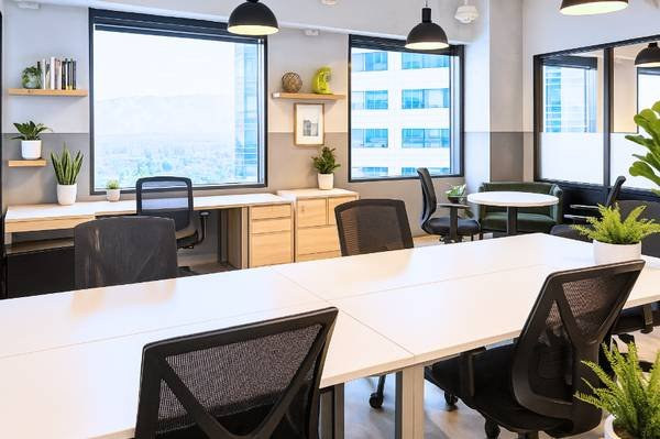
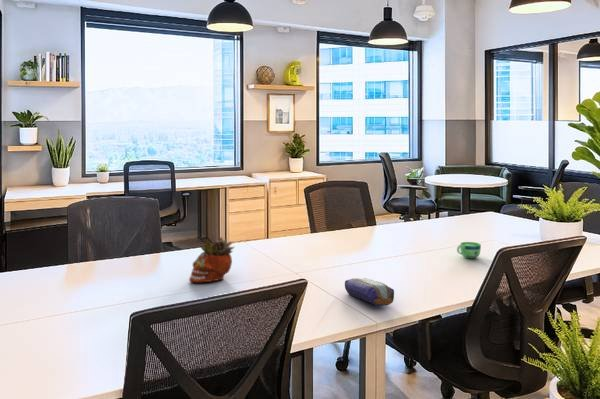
+ cup [456,241,482,260]
+ pencil case [344,277,395,307]
+ succulent planter [188,236,235,283]
